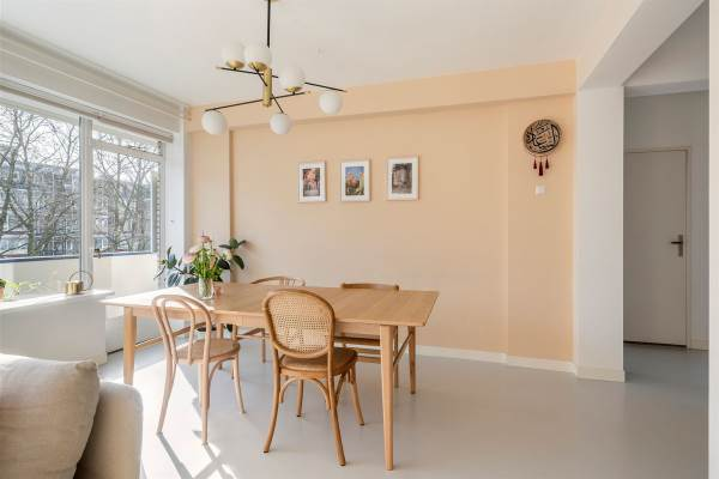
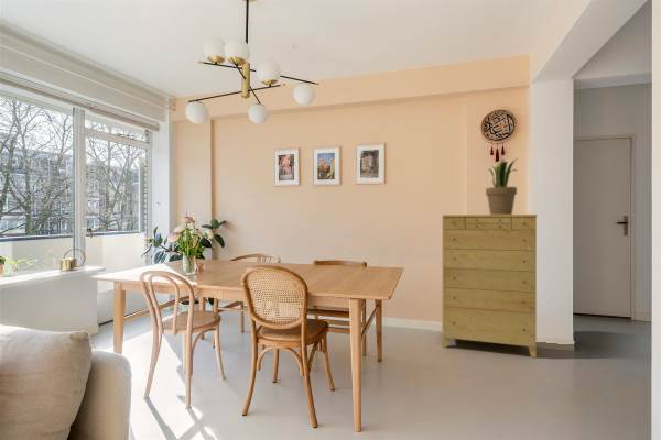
+ dresser [441,213,539,359]
+ potted plant [485,156,520,215]
